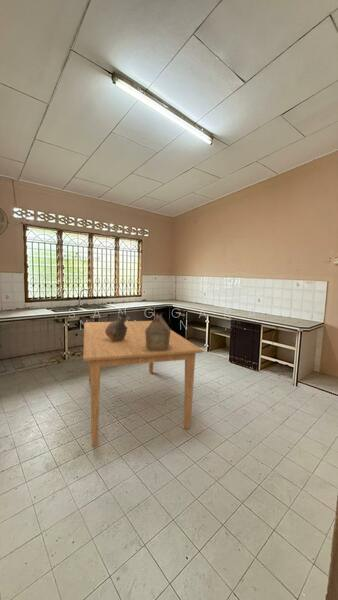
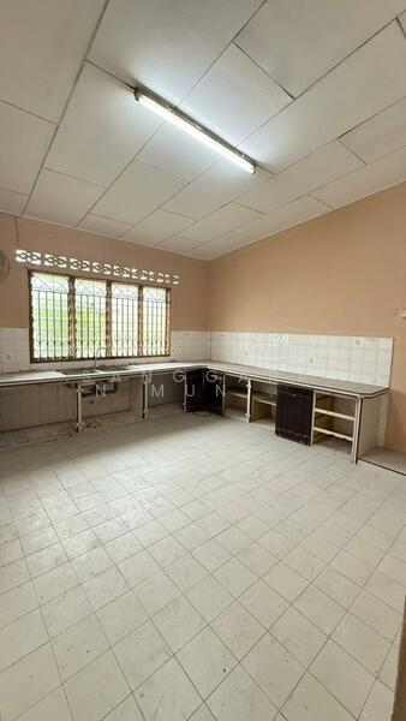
- hut [145,312,172,351]
- dining table [82,320,204,447]
- ceramic jug [105,312,131,341]
